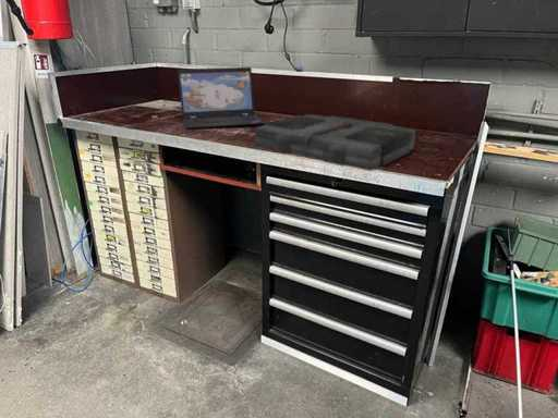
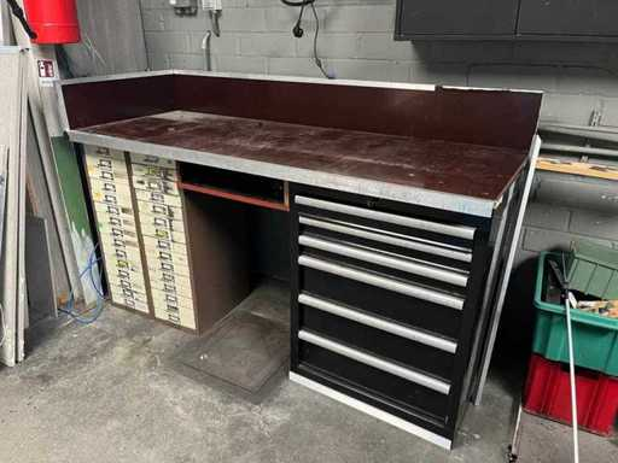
- laptop [177,66,266,131]
- toolbox [254,113,416,172]
